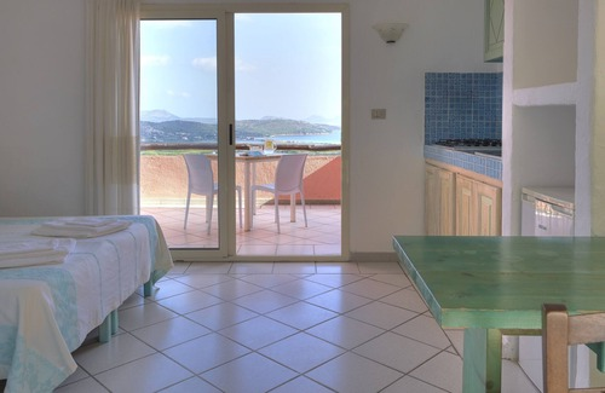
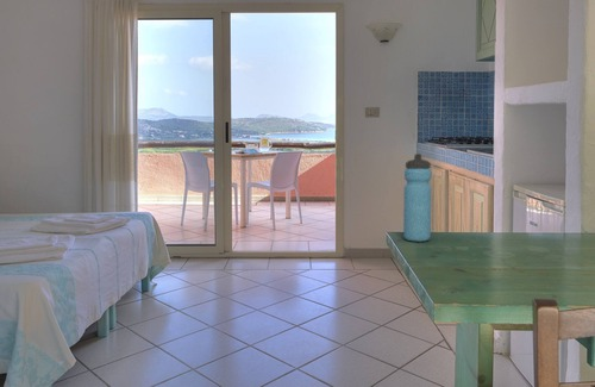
+ water bottle [402,152,432,243]
